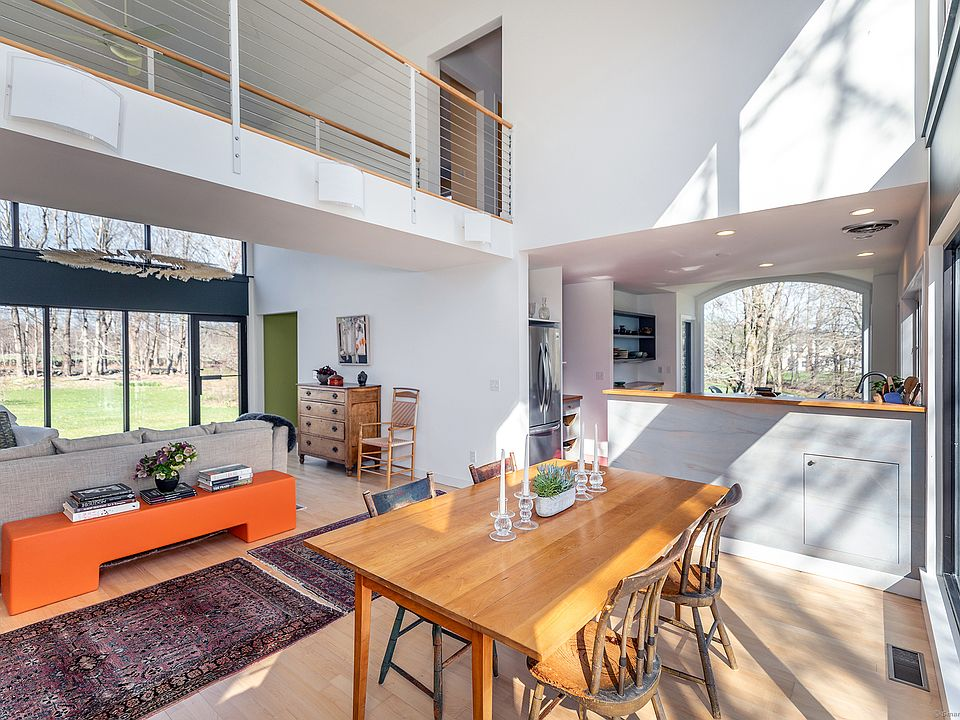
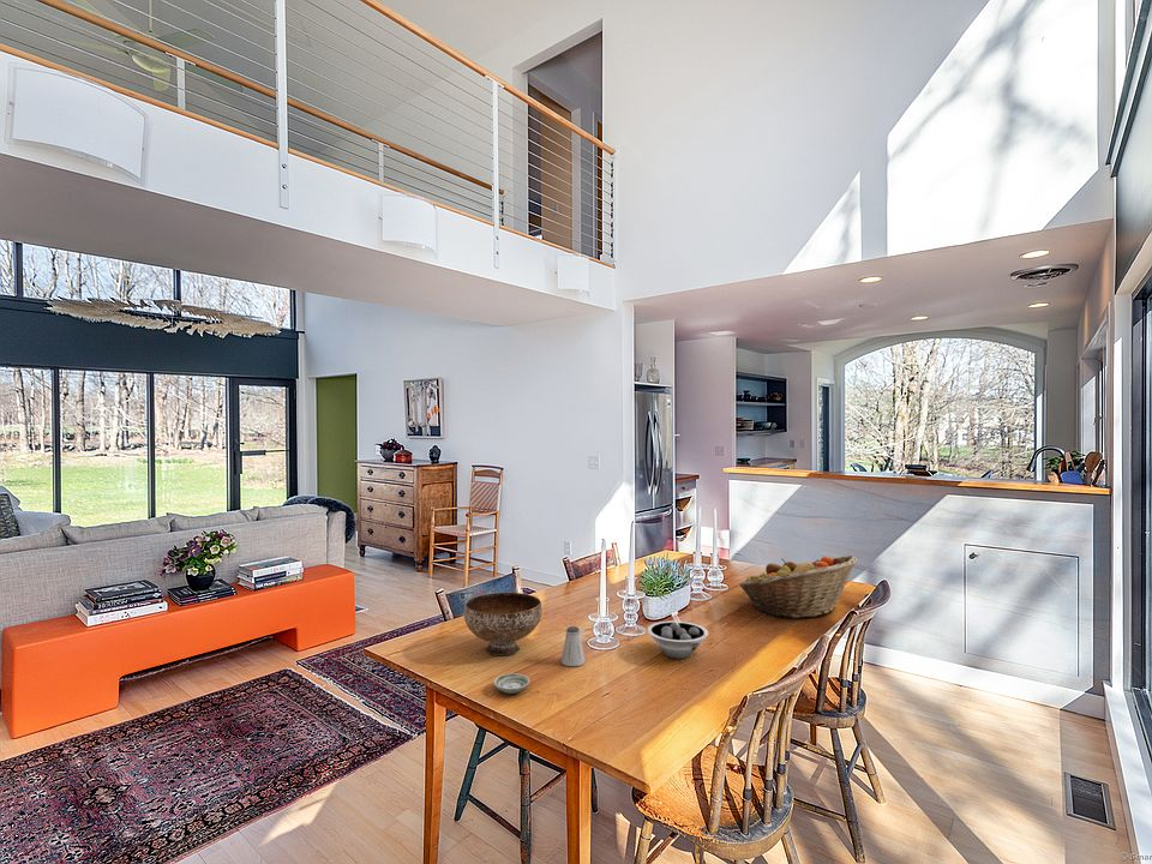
+ bowl [463,592,544,656]
+ bowl [646,611,720,660]
+ saucer [492,672,530,695]
+ saltshaker [560,625,586,667]
+ fruit basket [738,554,858,619]
